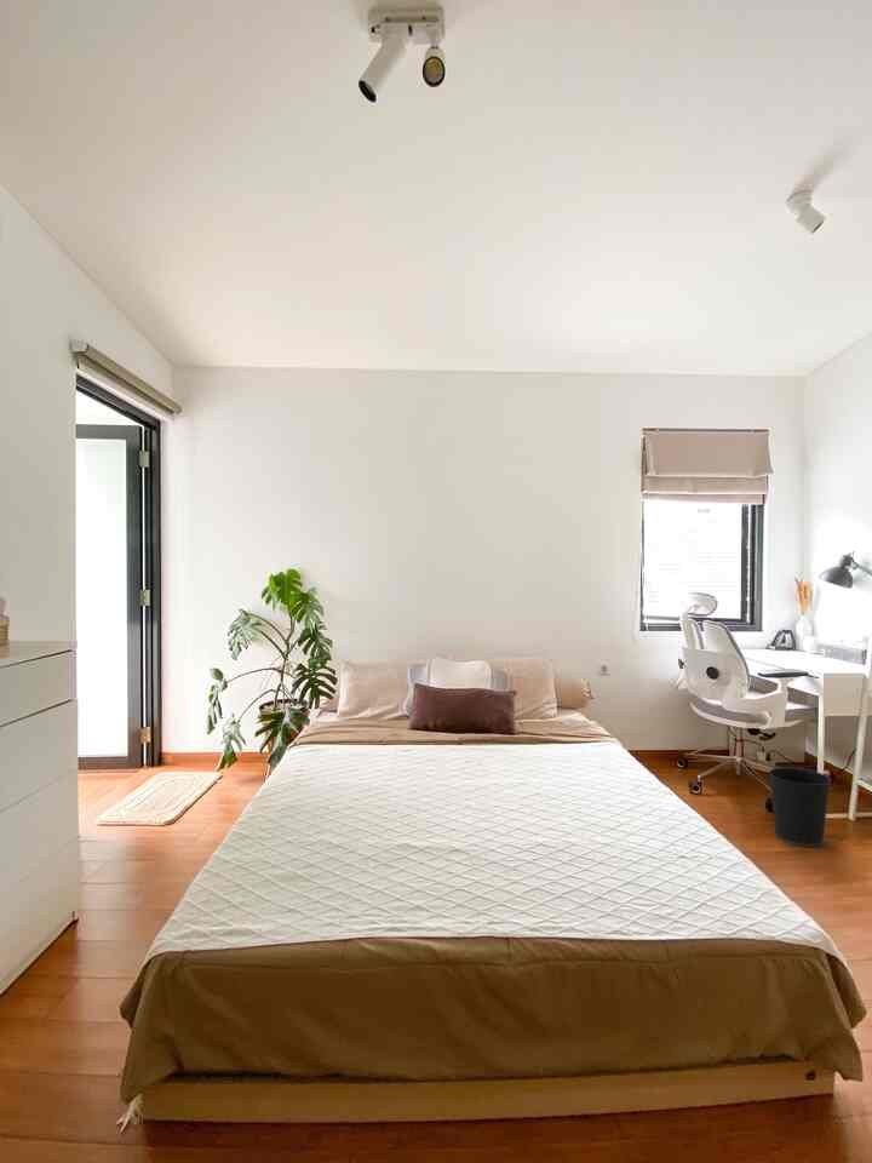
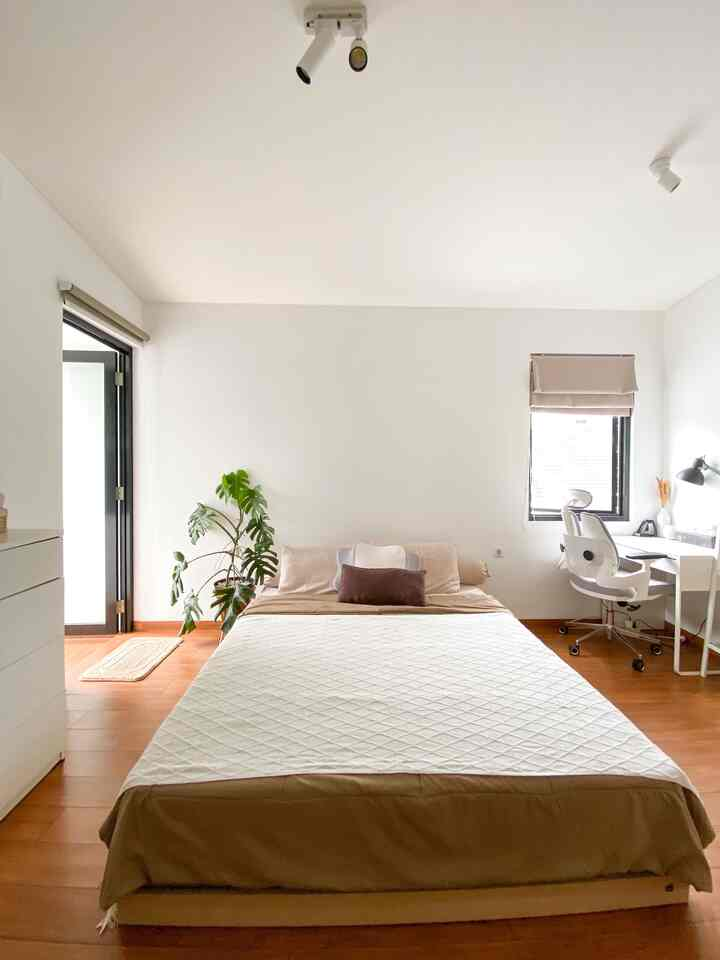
- wastebasket [768,766,832,848]
